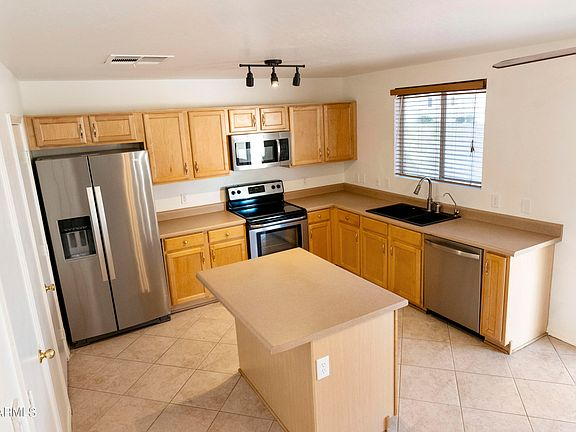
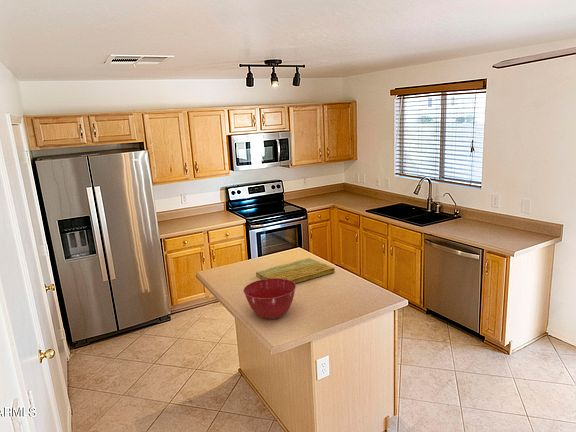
+ cutting board [255,257,336,284]
+ mixing bowl [243,278,297,320]
